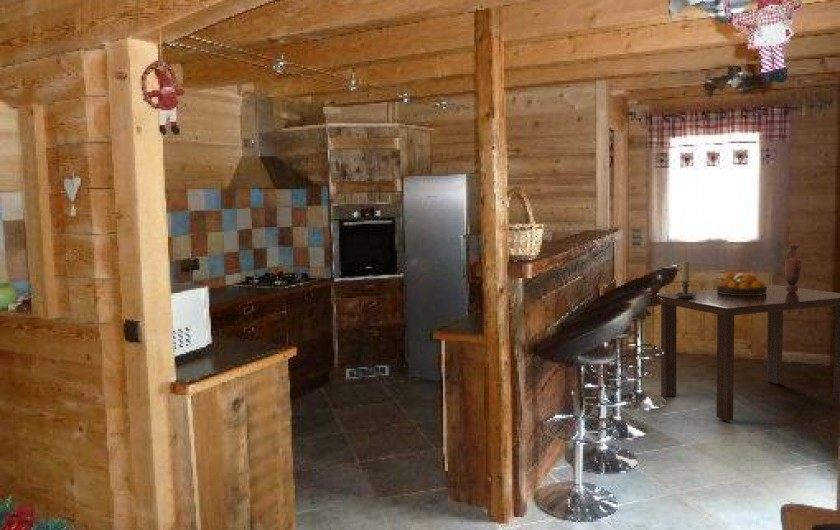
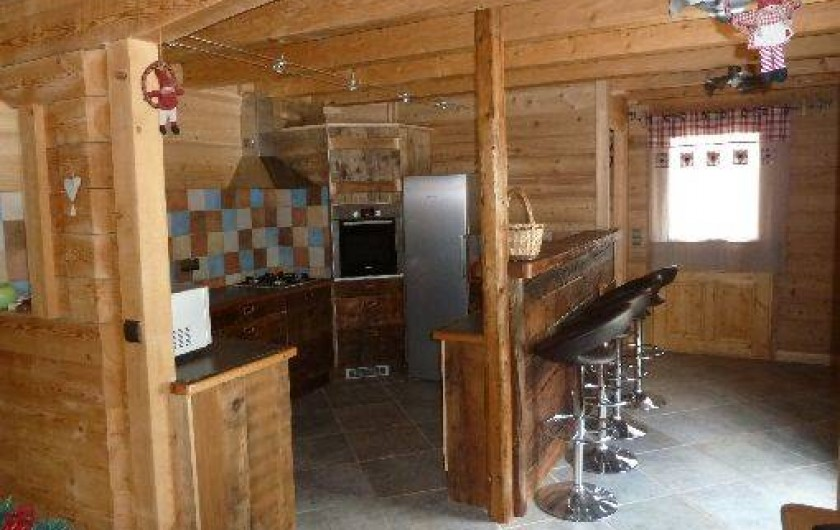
- vase [784,244,803,289]
- dining table [657,284,840,422]
- candle holder [675,259,697,298]
- fruit bowl [715,271,767,295]
